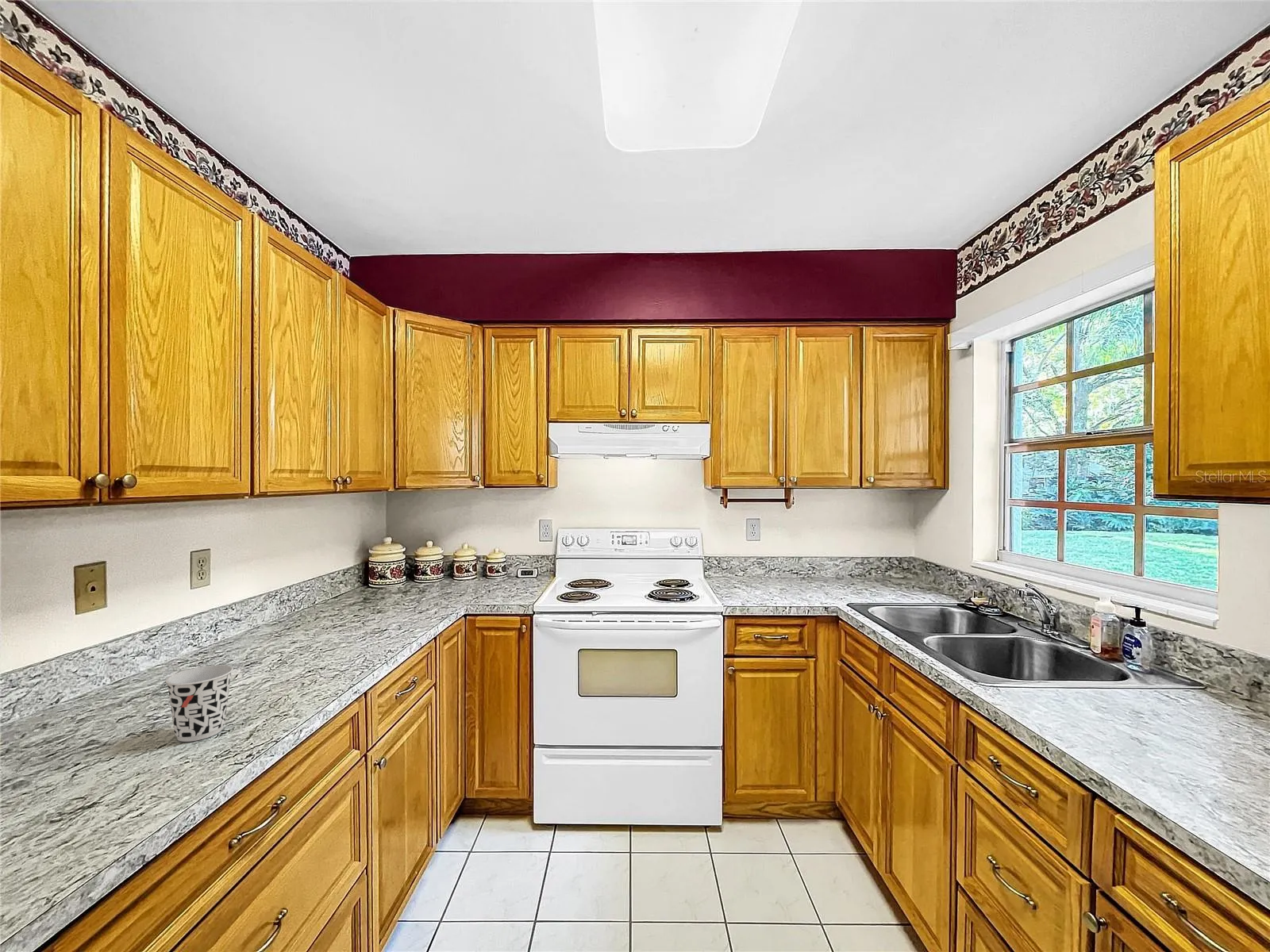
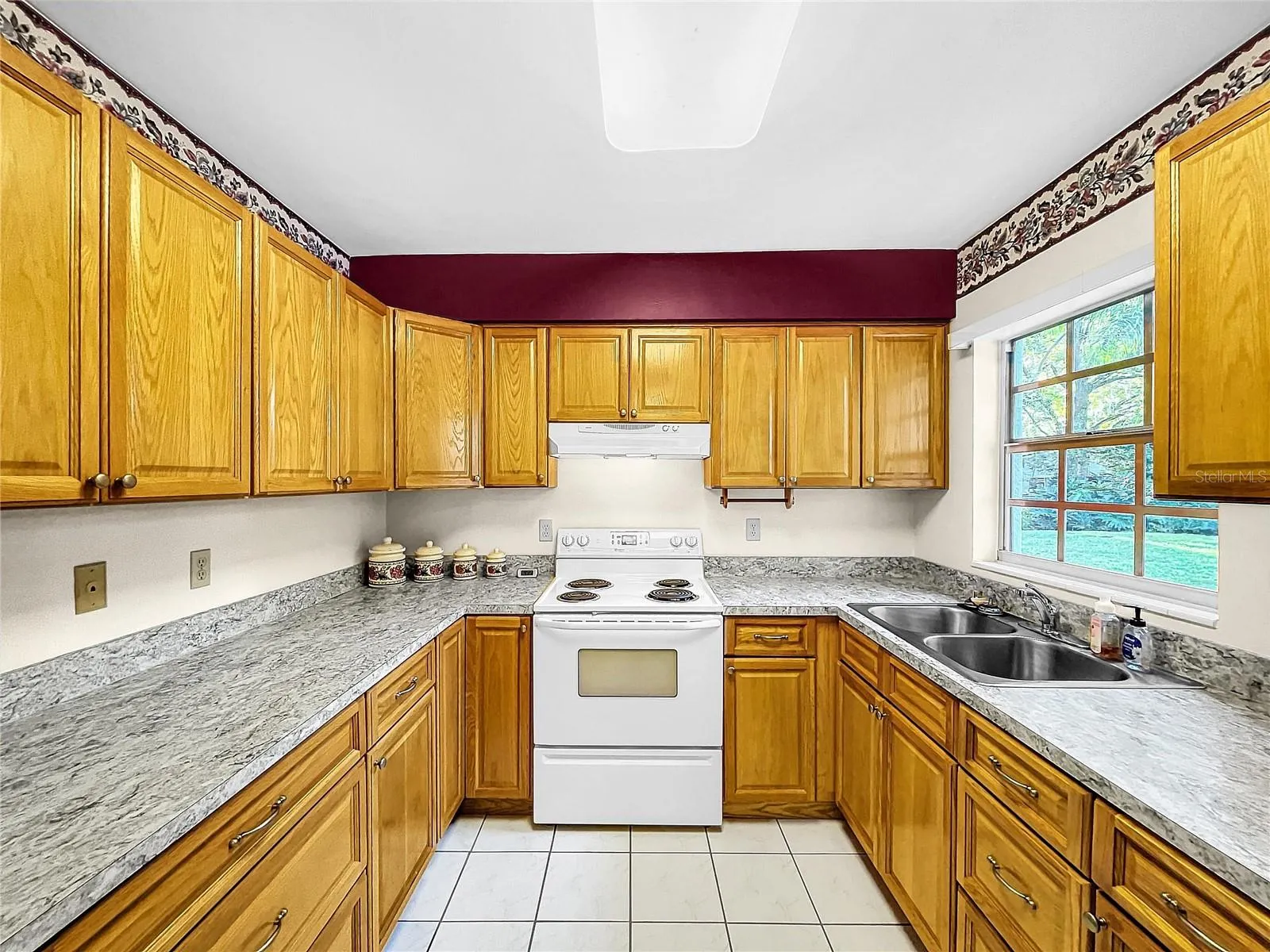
- cup [165,664,234,743]
